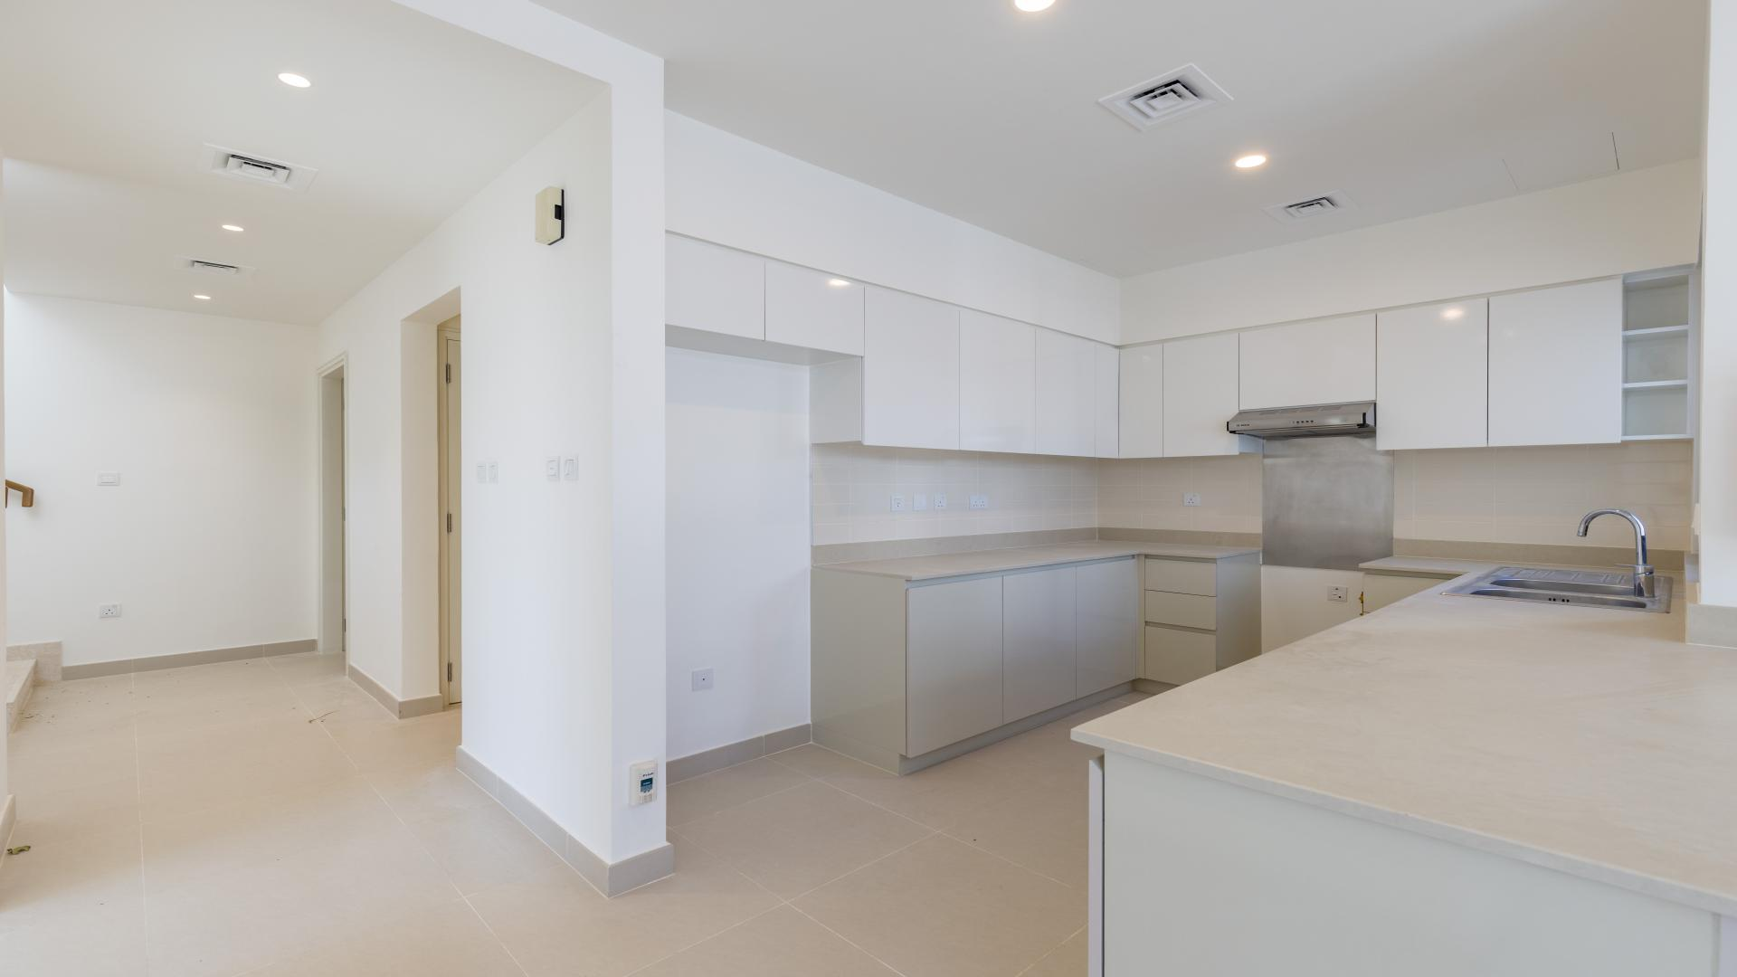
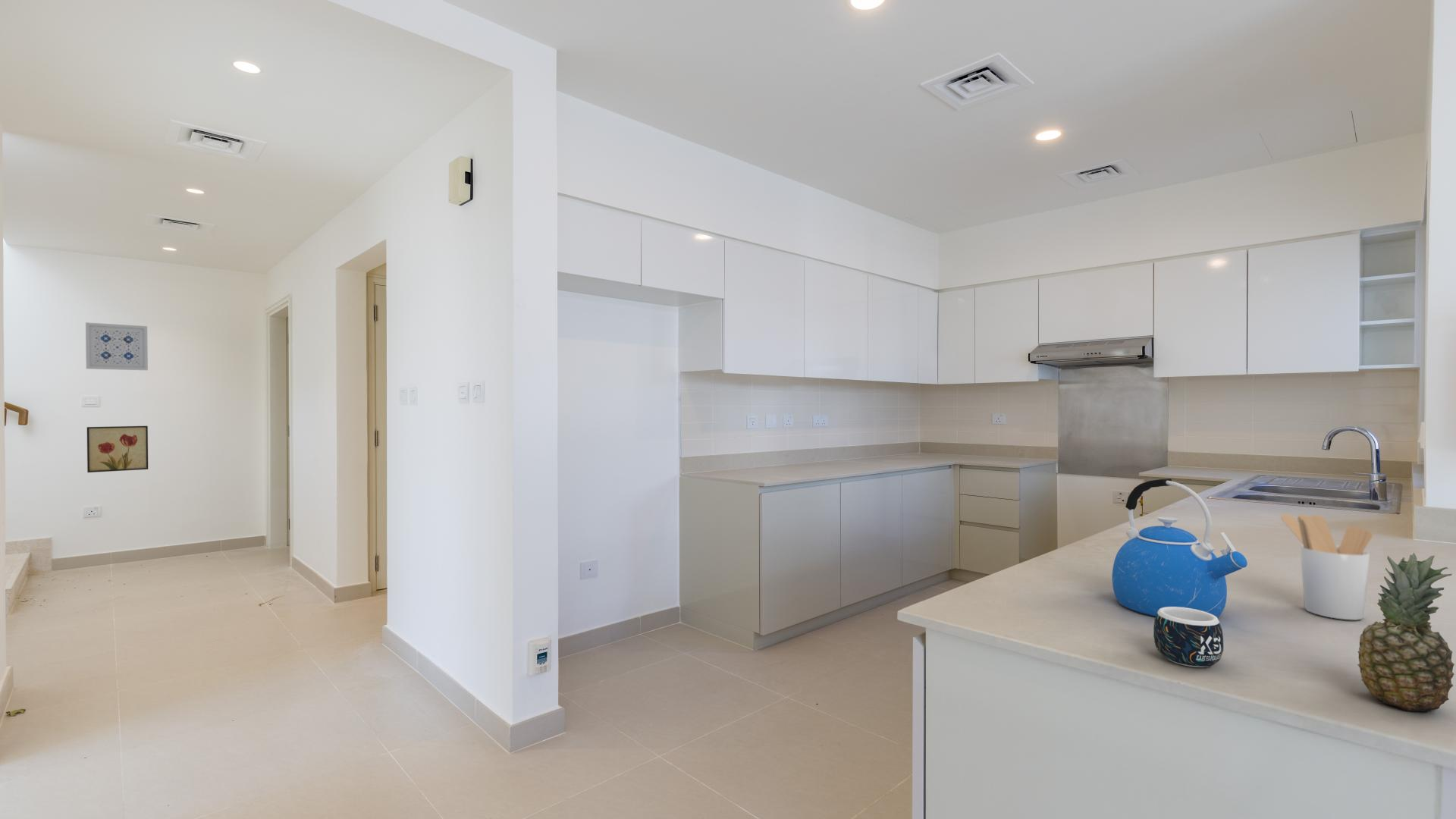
+ wall art [85,322,149,371]
+ kettle [1112,478,1248,618]
+ mug [1153,607,1224,668]
+ utensil holder [1280,513,1373,620]
+ wall art [86,425,149,473]
+ fruit [1357,552,1455,713]
